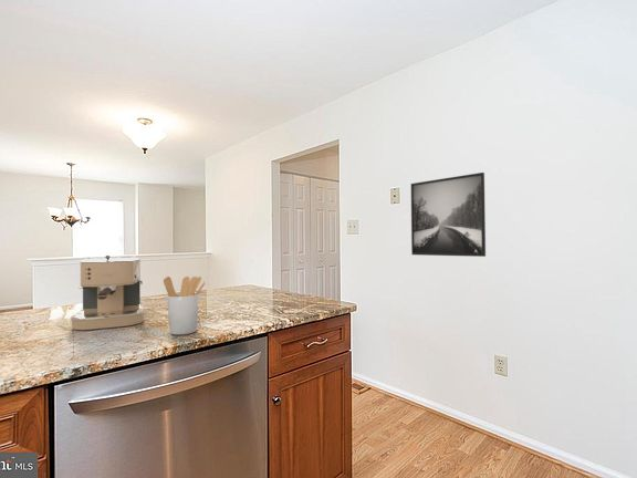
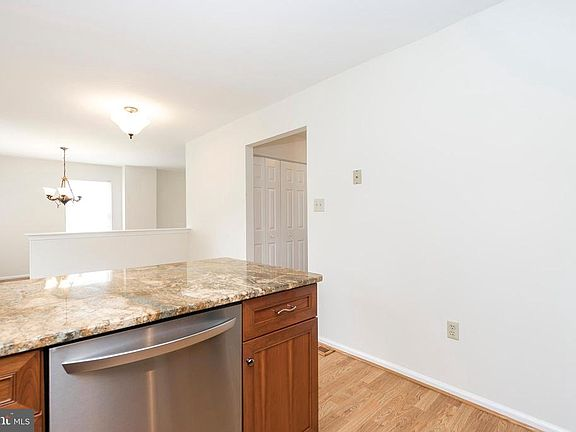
- utensil holder [163,276,206,335]
- coffee maker [70,254,146,331]
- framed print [410,172,487,258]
